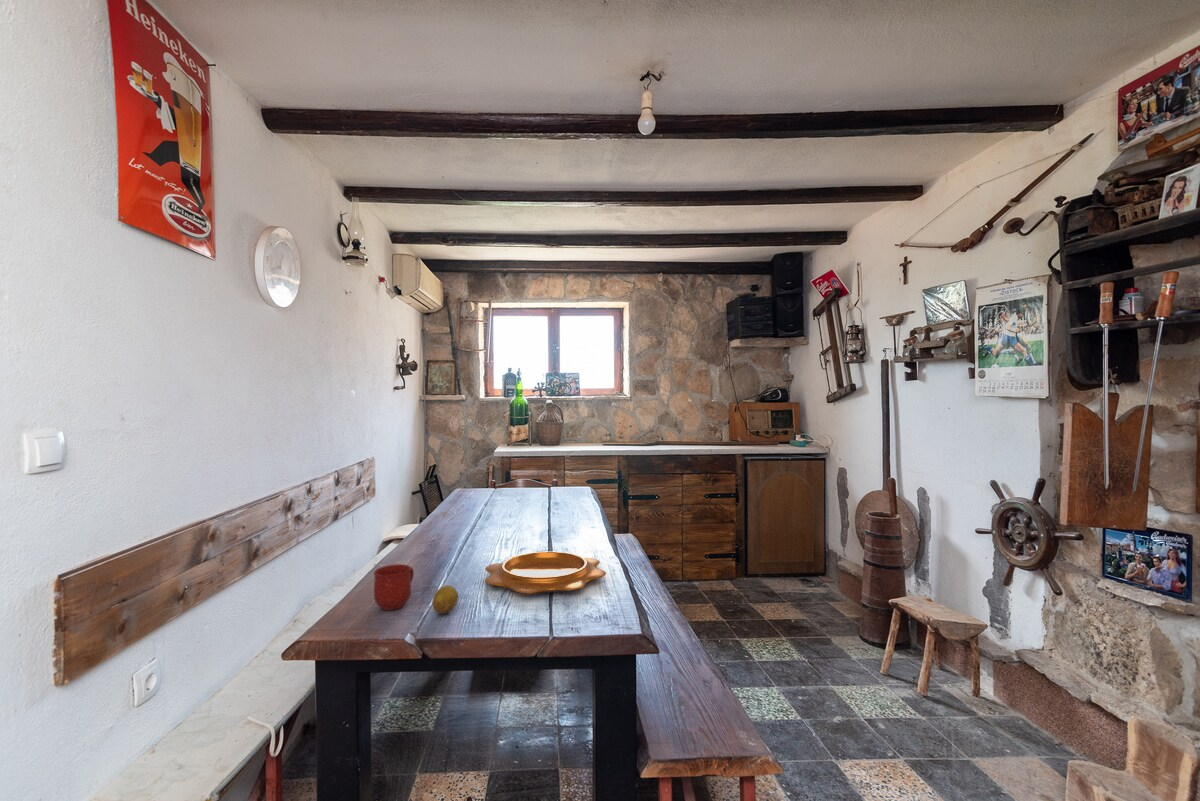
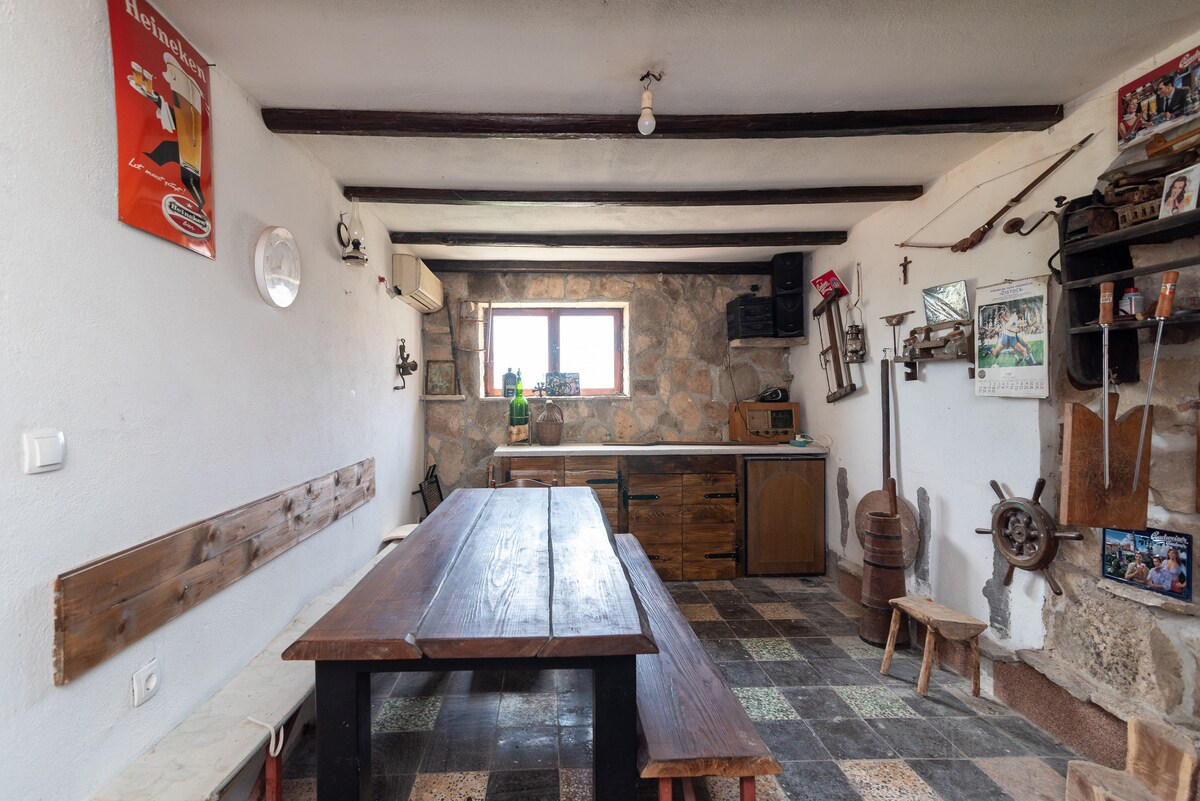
- mug [373,563,415,611]
- fruit [431,584,459,615]
- decorative bowl [484,550,607,594]
